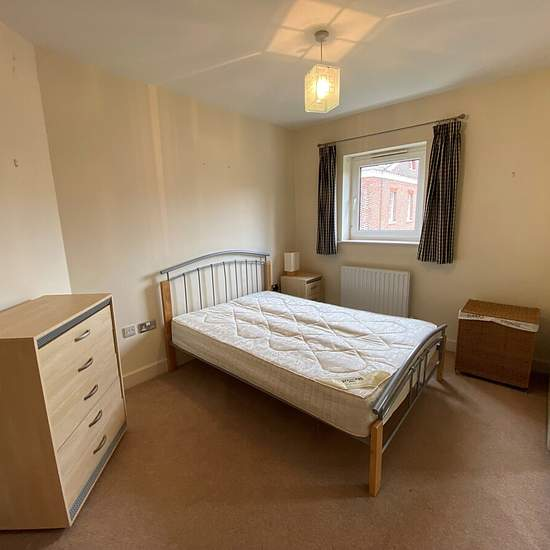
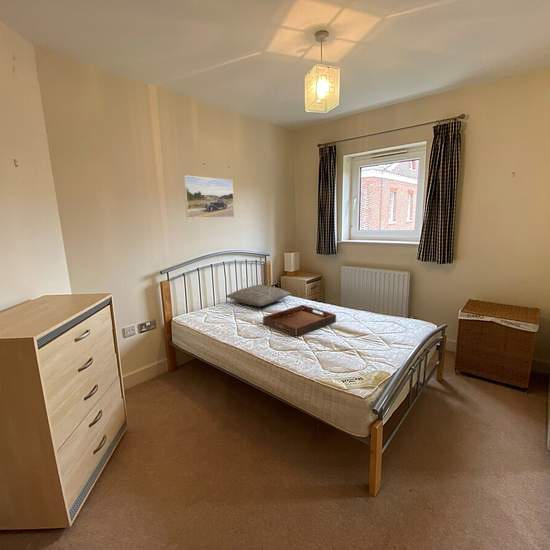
+ pillow [225,284,293,307]
+ serving tray [262,304,337,337]
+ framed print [182,174,235,219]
